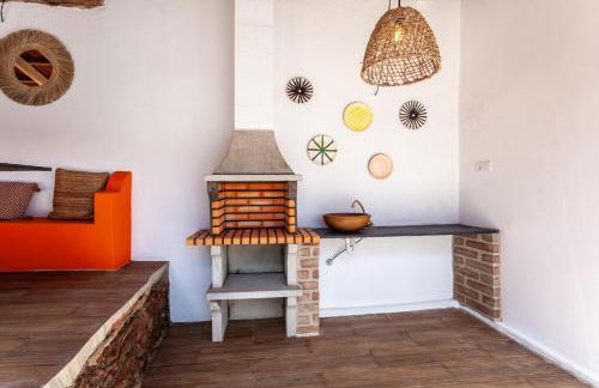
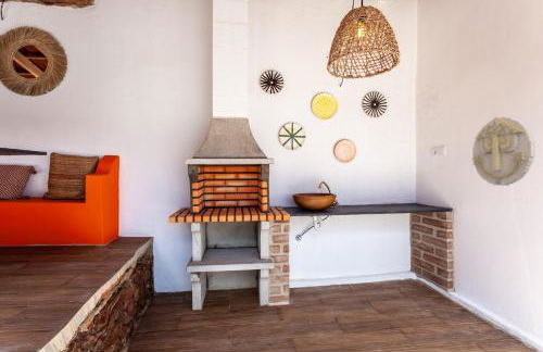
+ wall decoration [471,115,536,187]
